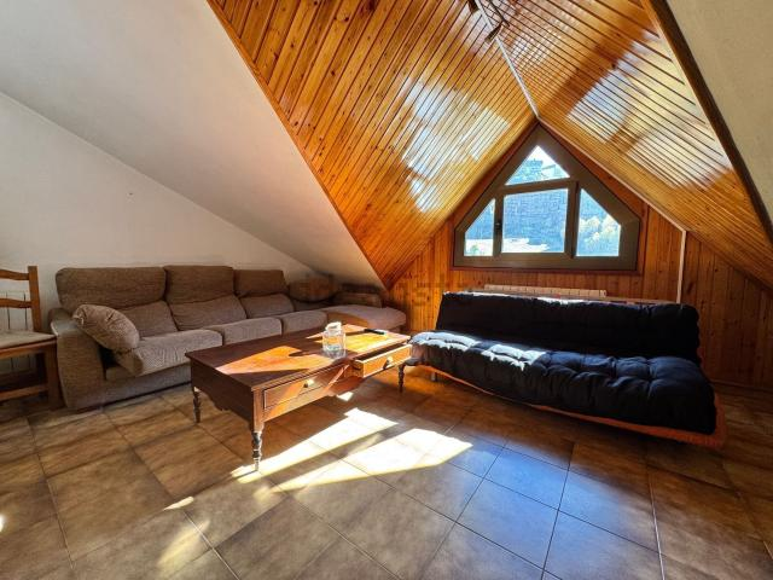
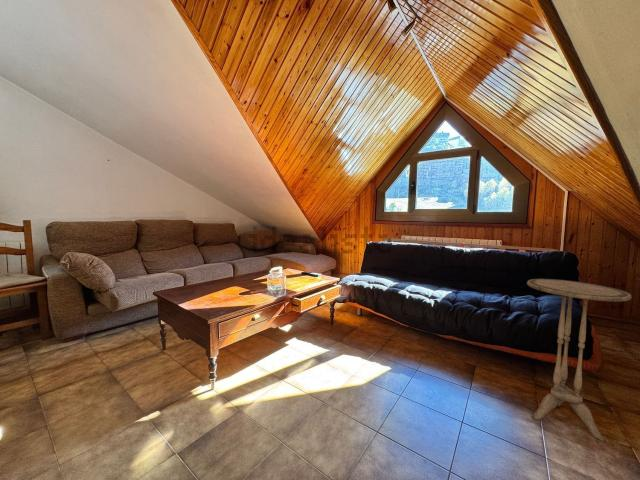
+ side table [526,278,632,443]
